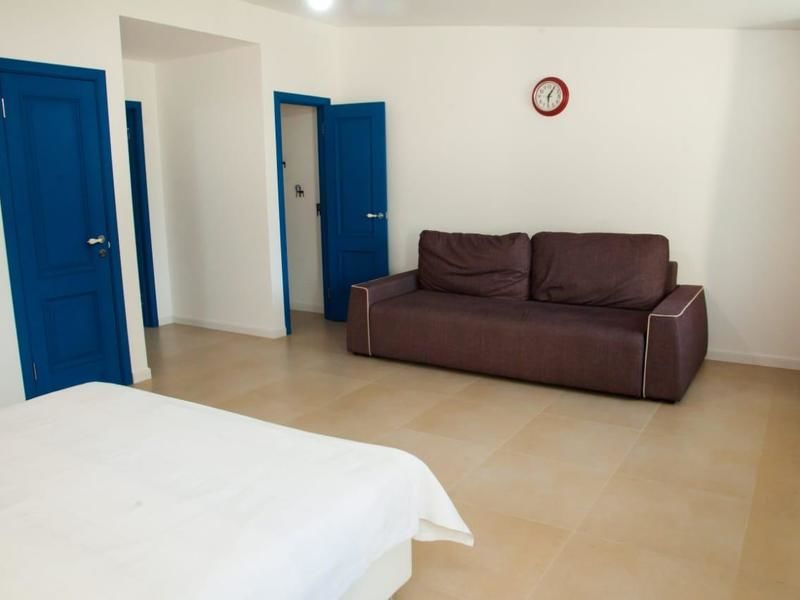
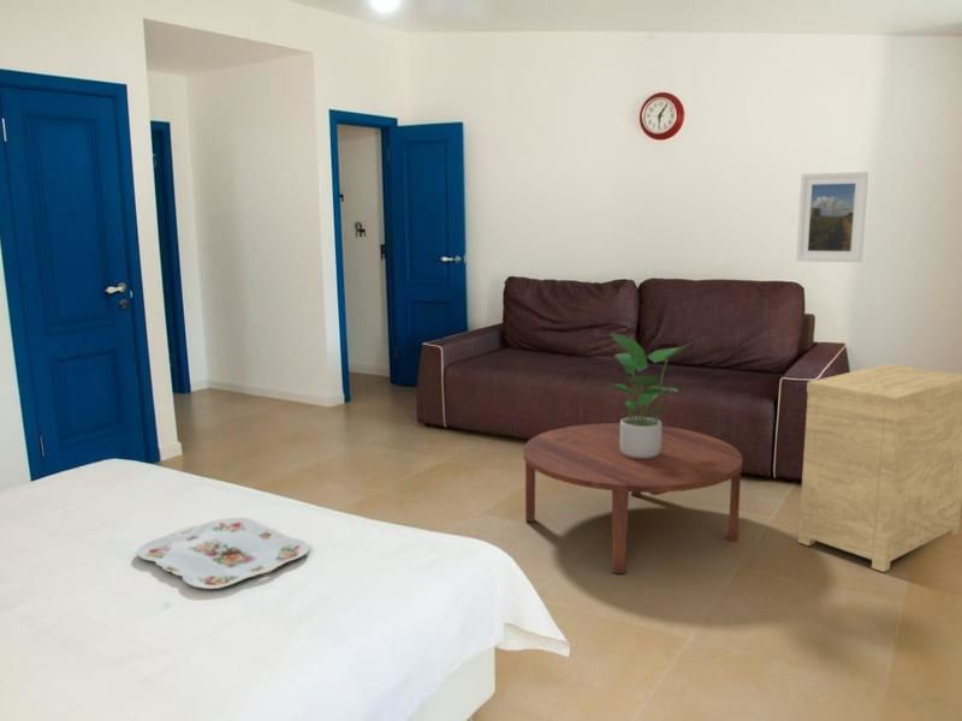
+ side table [797,363,962,573]
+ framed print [795,171,869,263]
+ potted plant [602,332,695,459]
+ coffee table [522,422,743,574]
+ serving tray [135,517,310,590]
